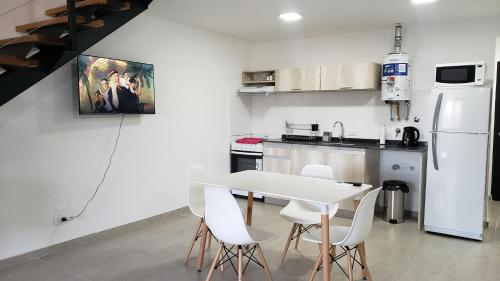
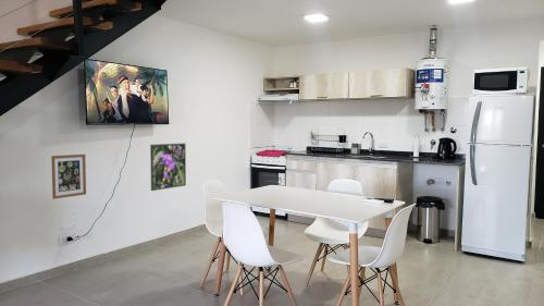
+ wall art [50,154,87,200]
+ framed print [149,143,187,192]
